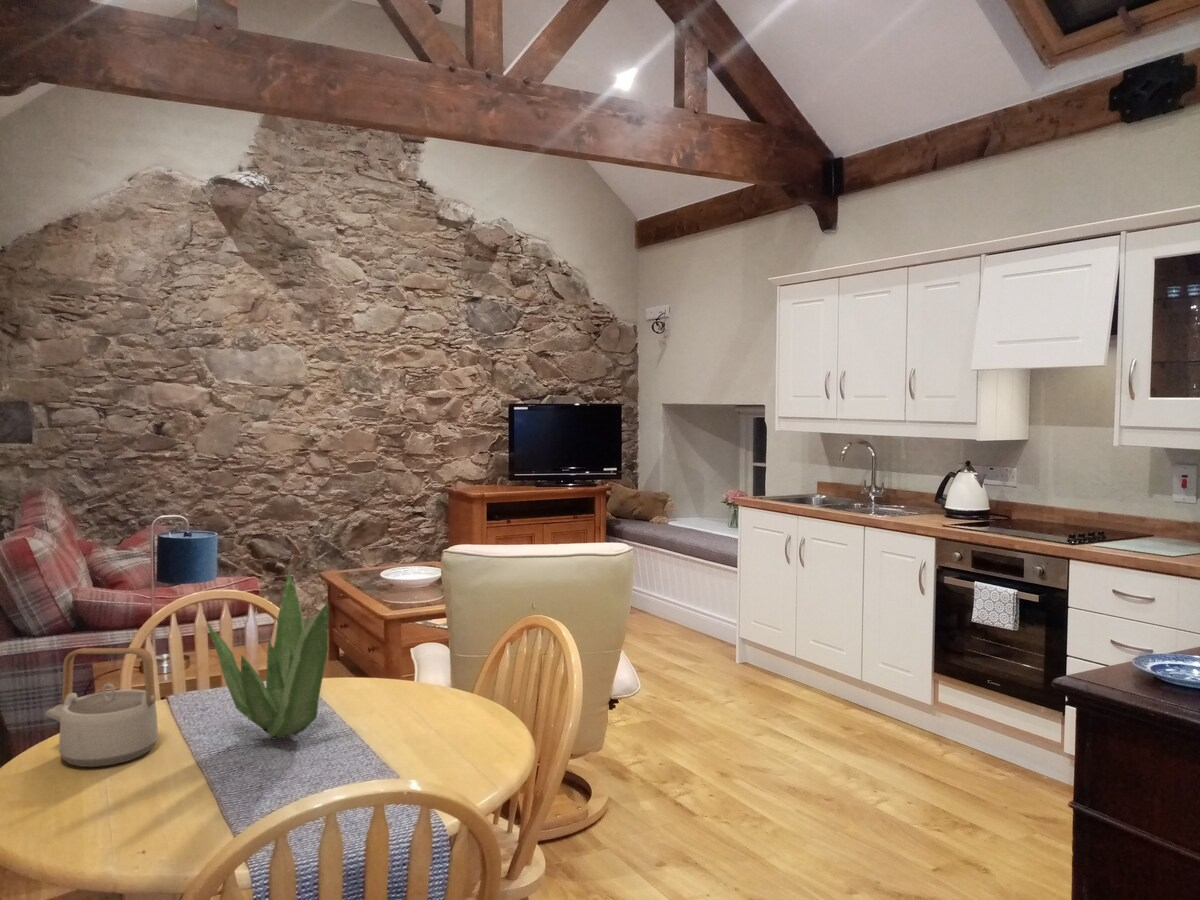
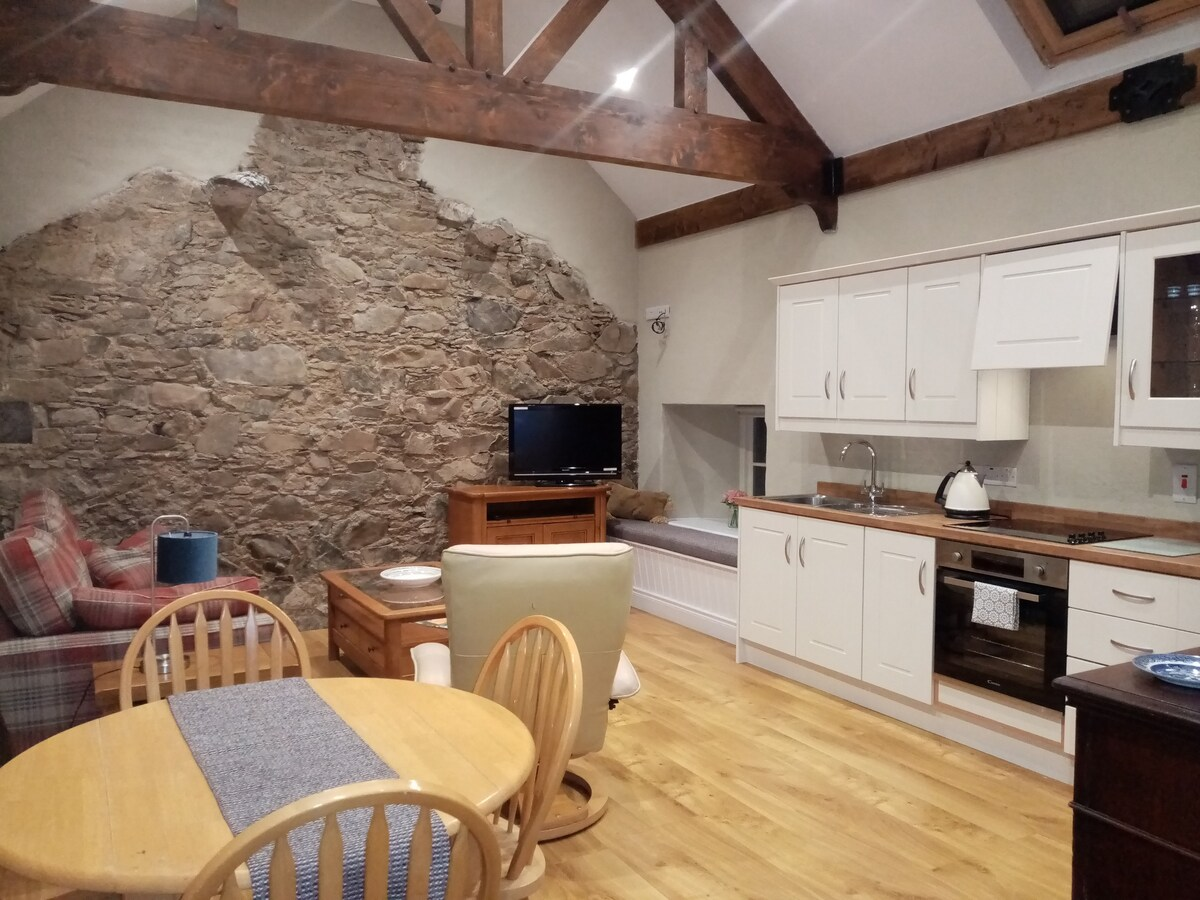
- plant [206,570,330,740]
- teapot [44,647,159,768]
